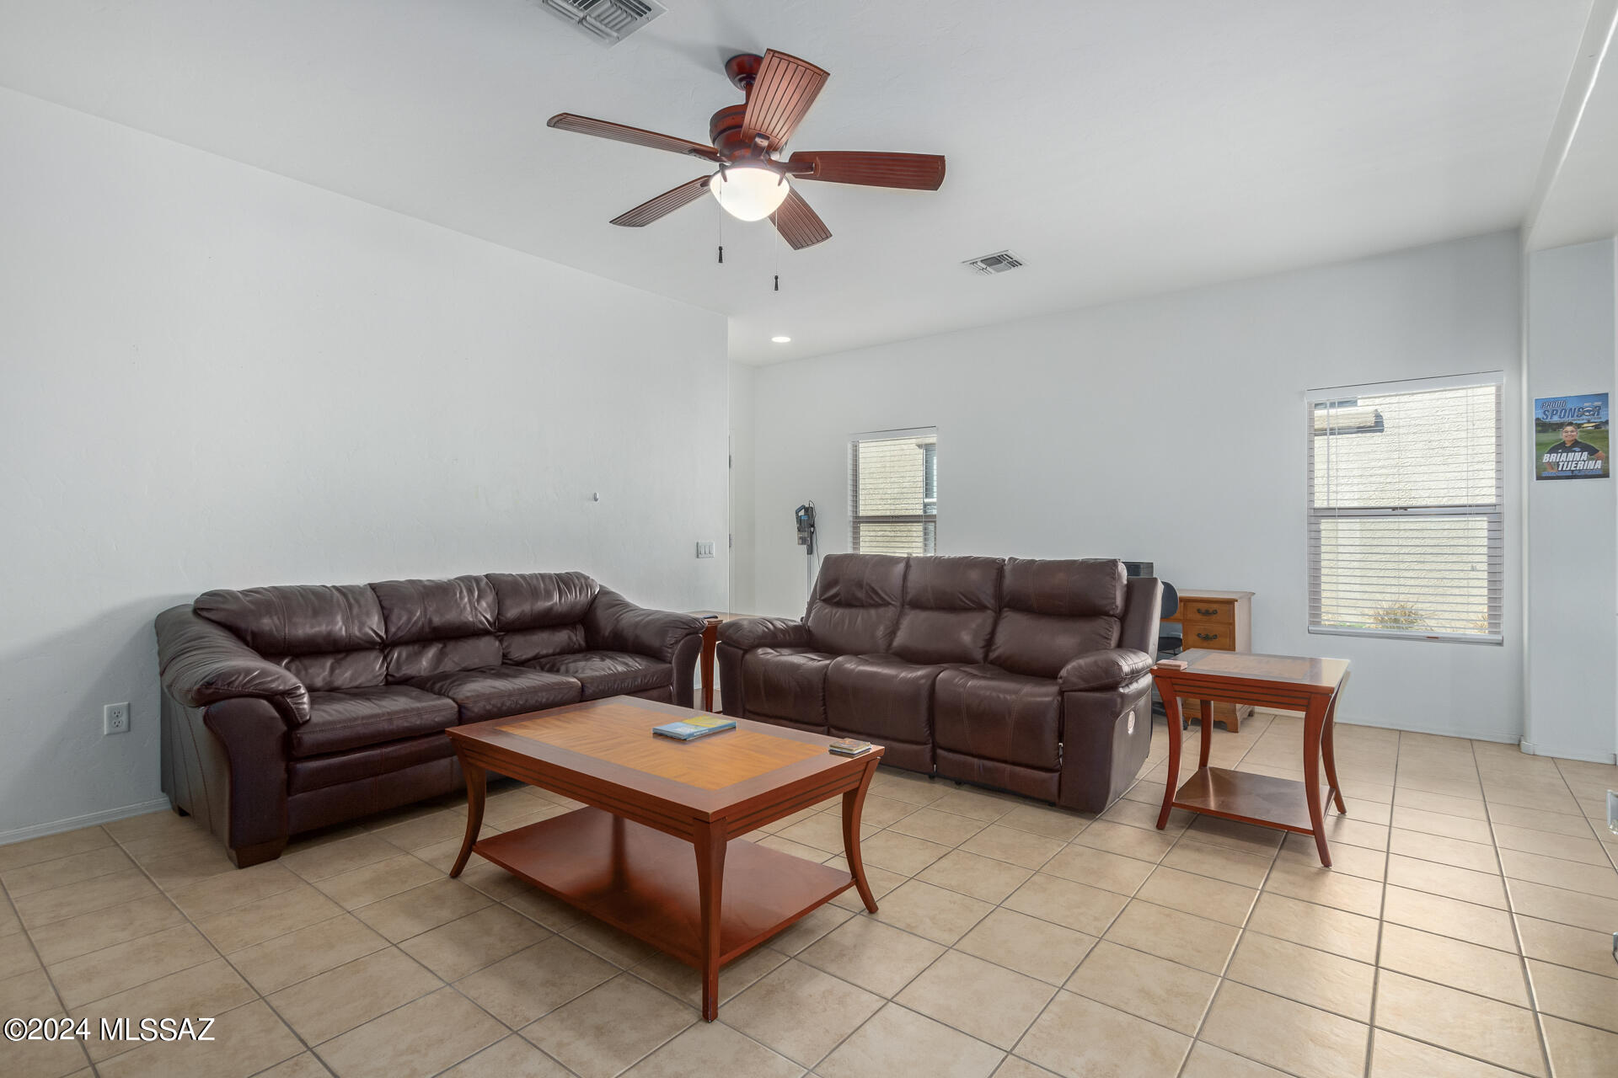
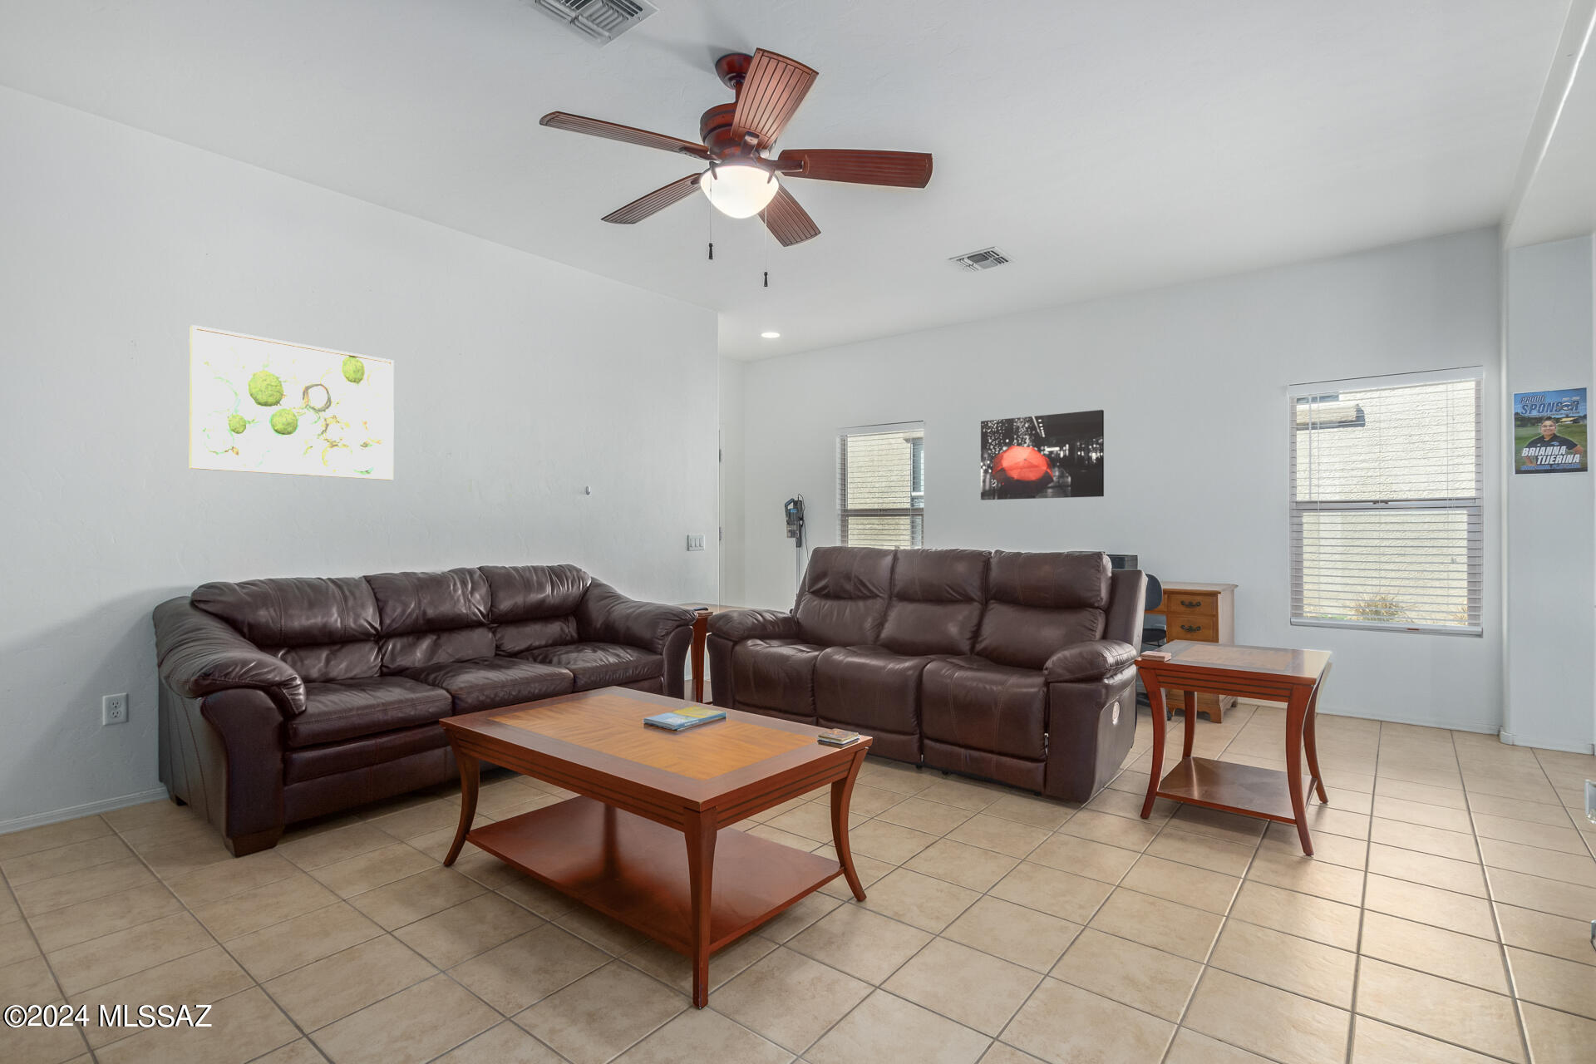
+ wall art [980,408,1104,501]
+ wall art [189,324,394,481]
